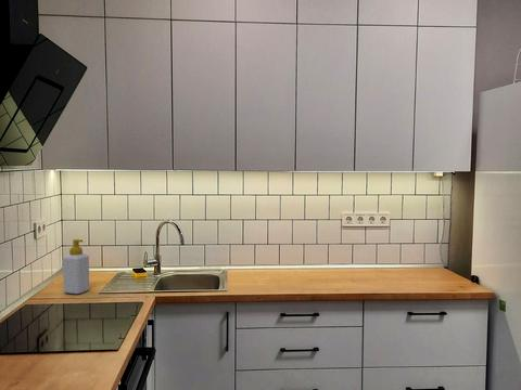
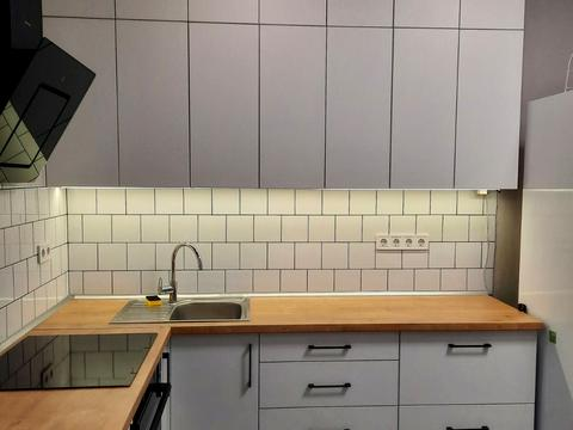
- soap bottle [62,238,90,295]
